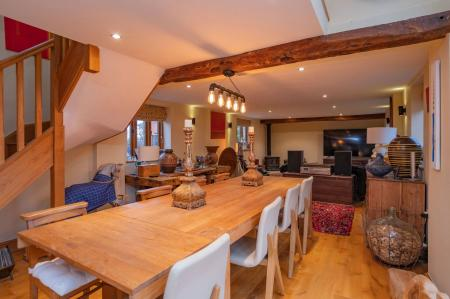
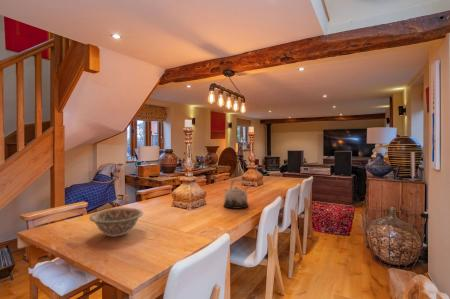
+ decorative bowl [88,207,144,238]
+ teapot [223,178,252,210]
